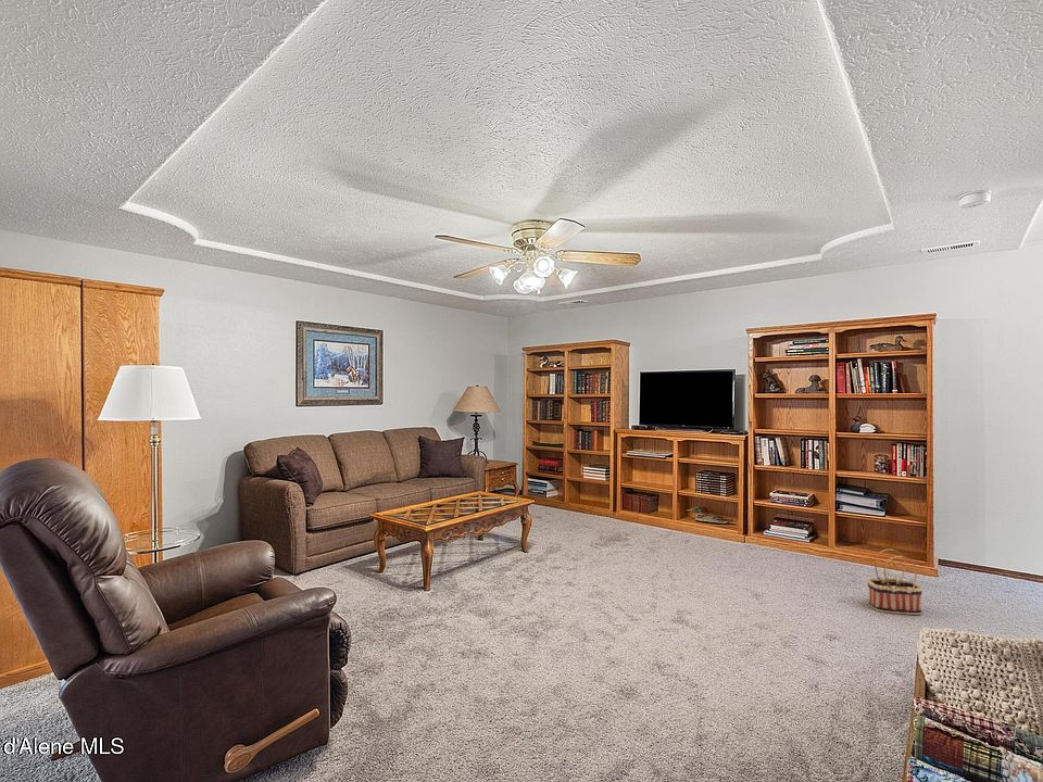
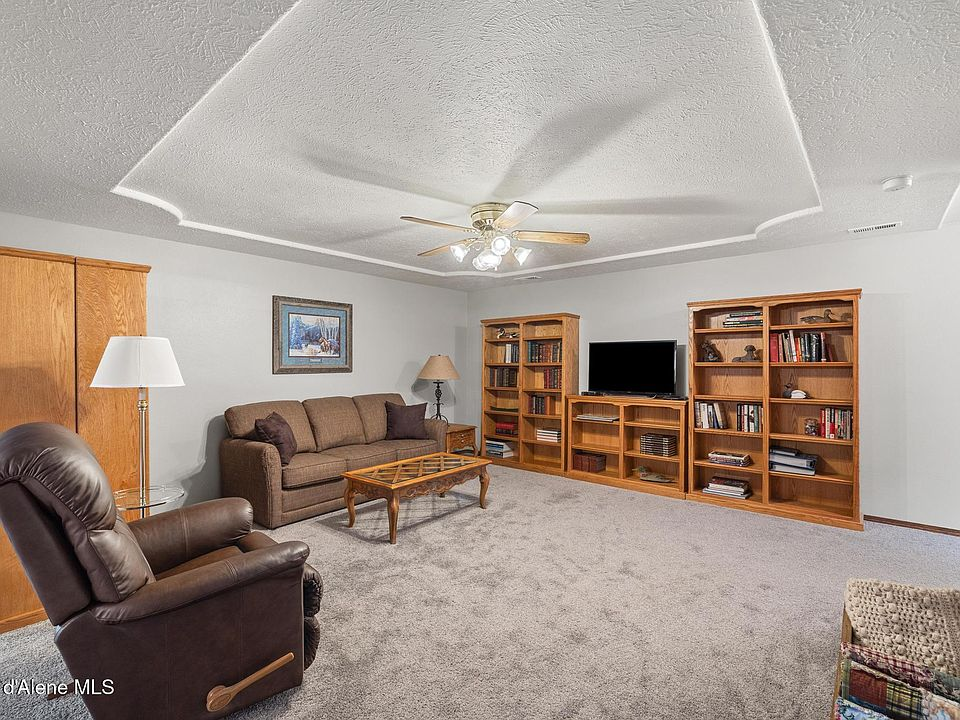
- basket [866,548,923,616]
